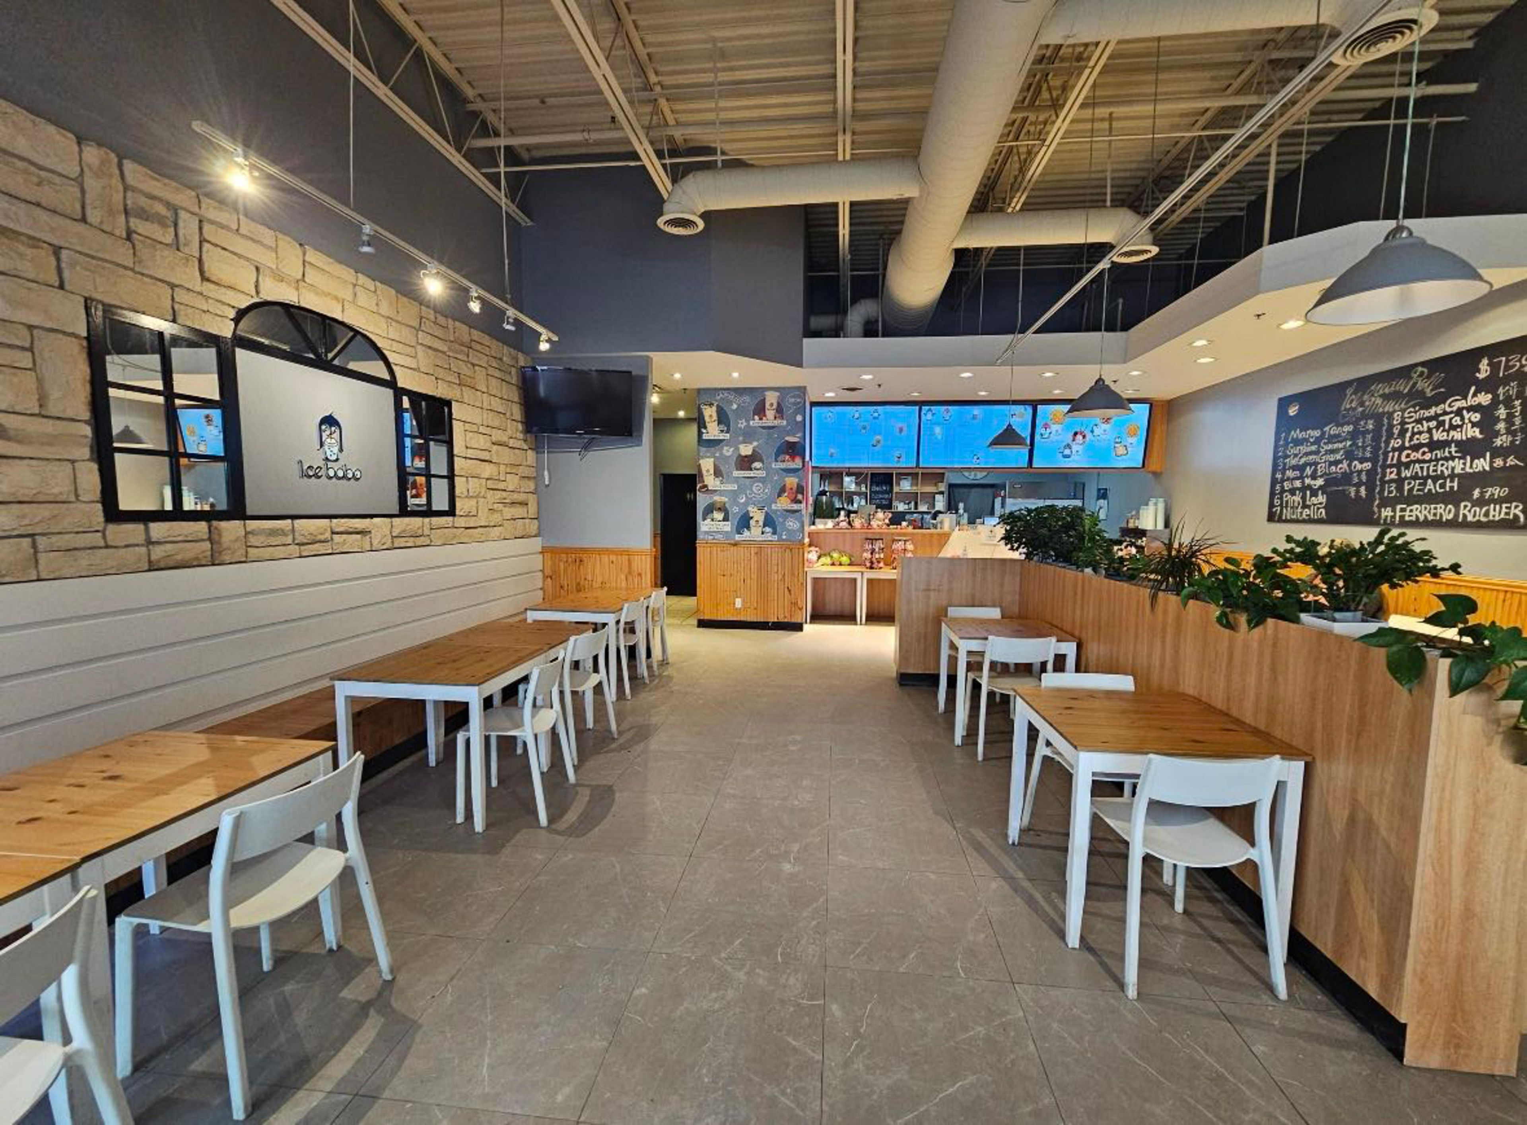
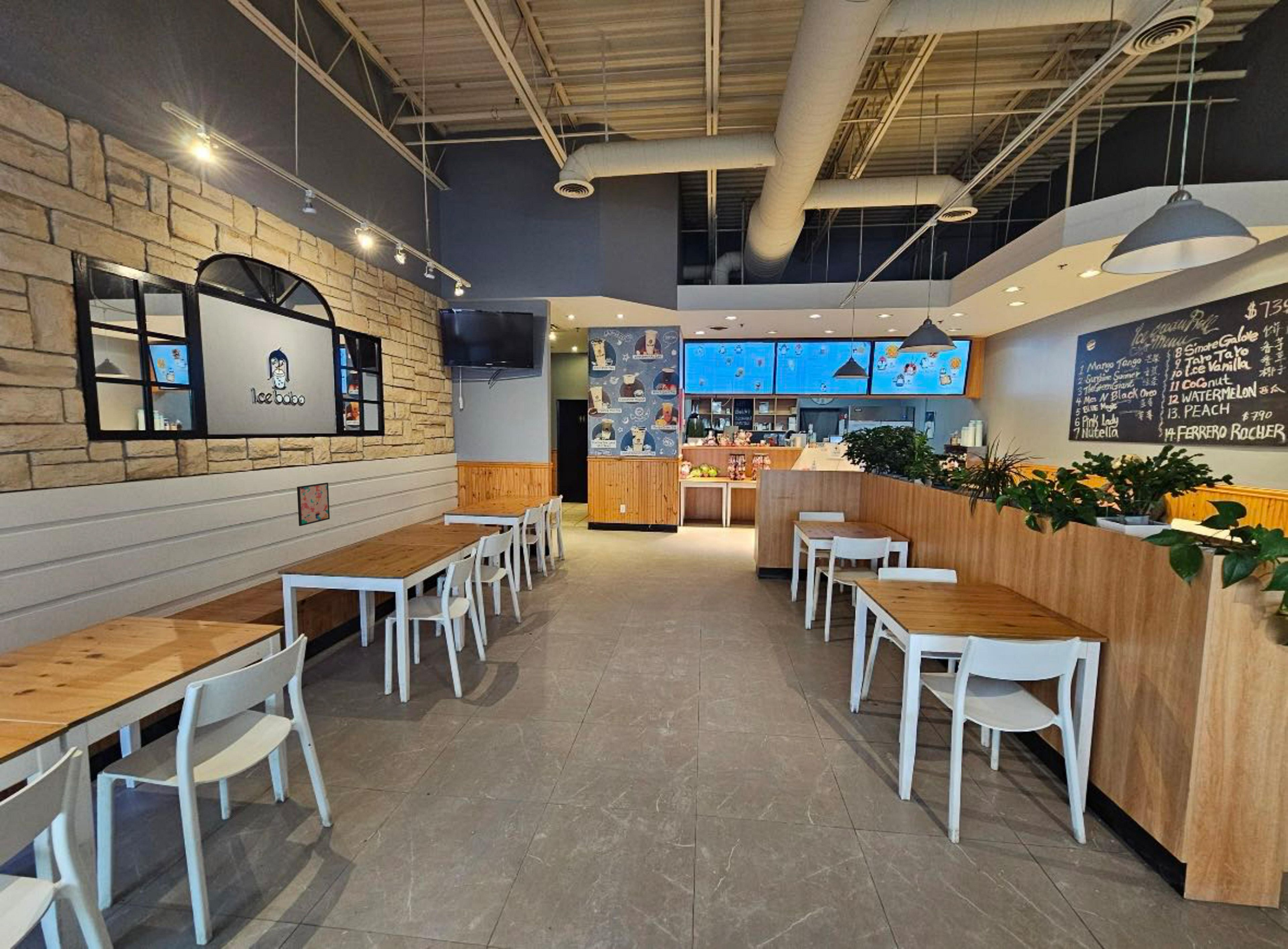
+ wall art [297,482,330,526]
